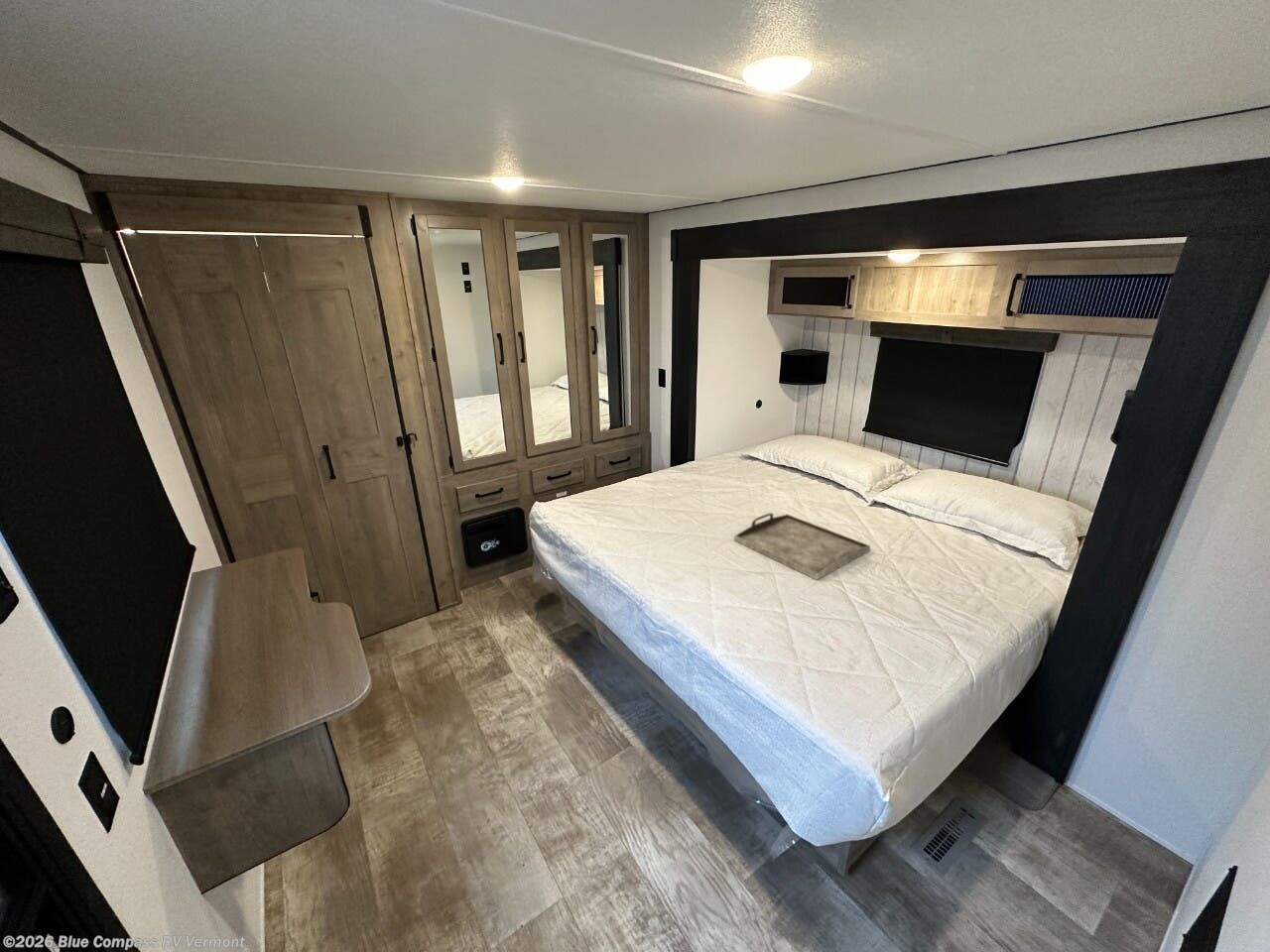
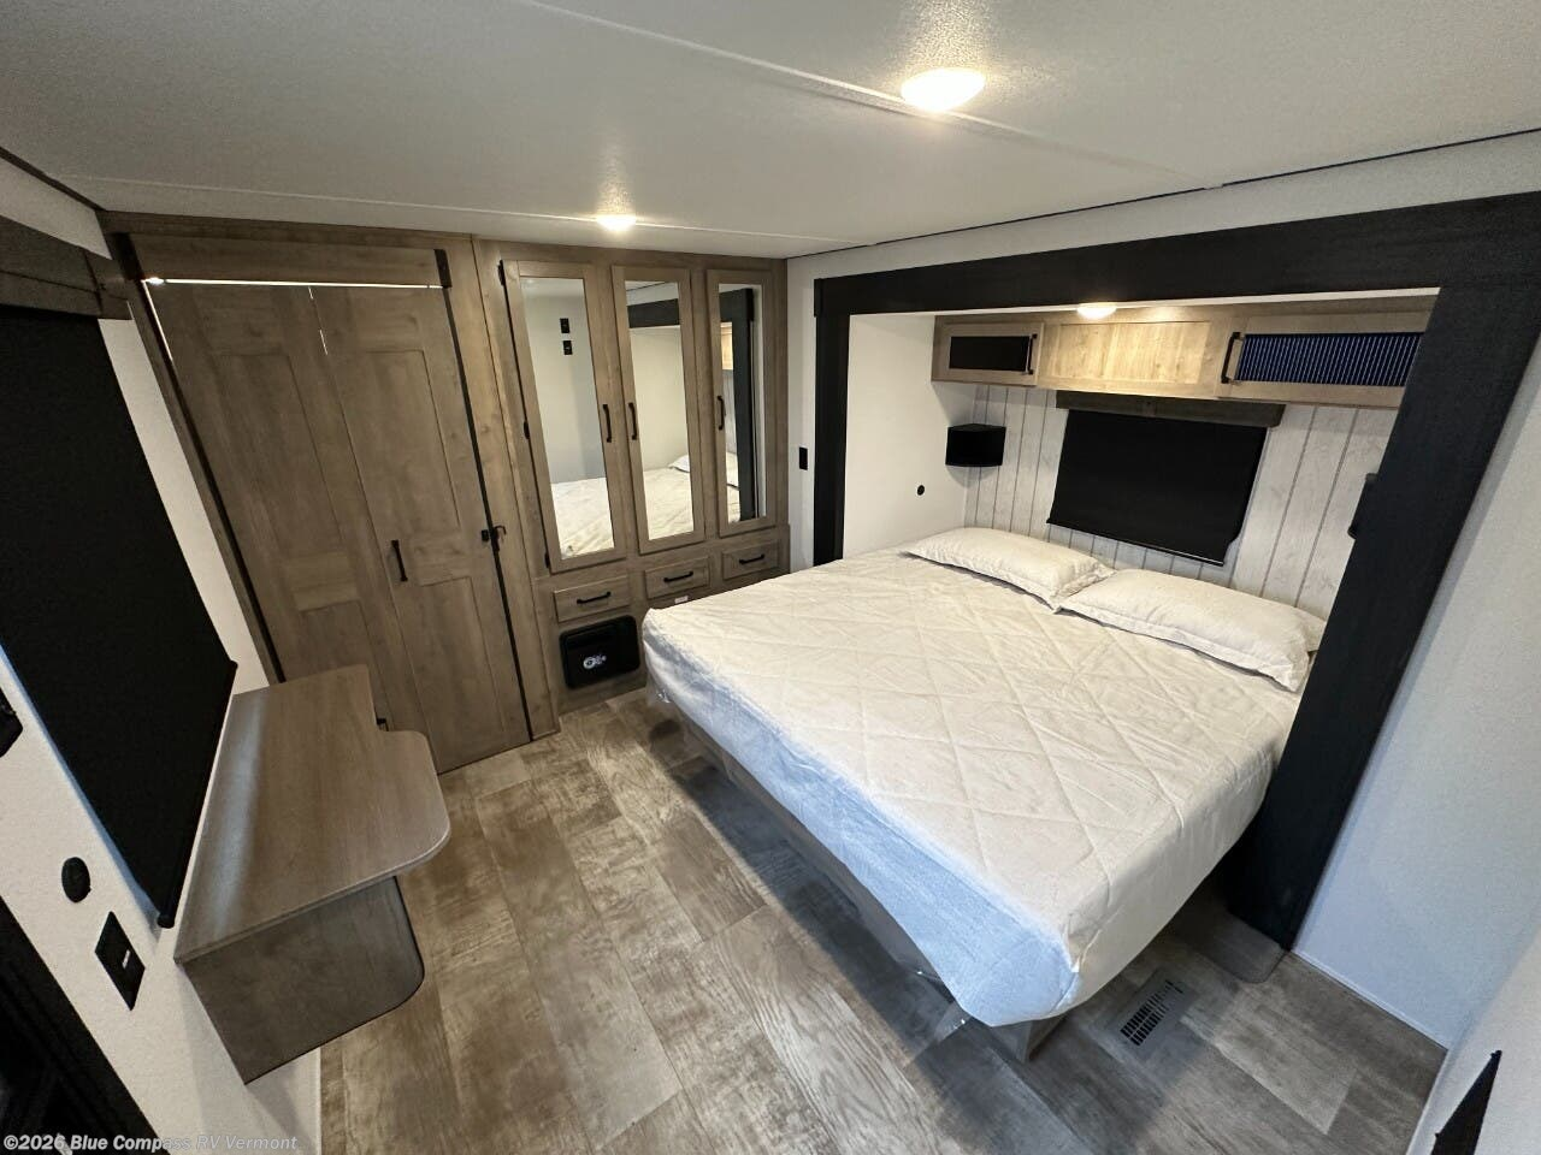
- serving tray [733,512,871,581]
